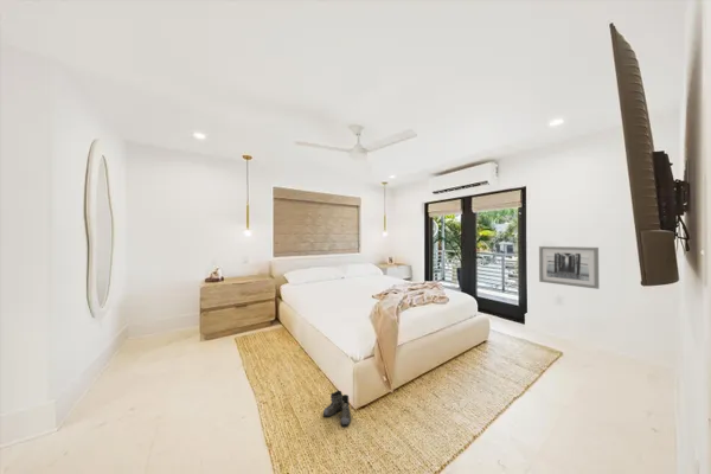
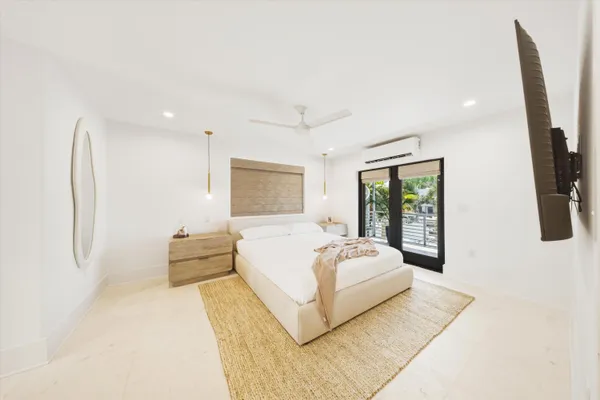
- boots [322,390,352,427]
- wall art [538,245,600,290]
